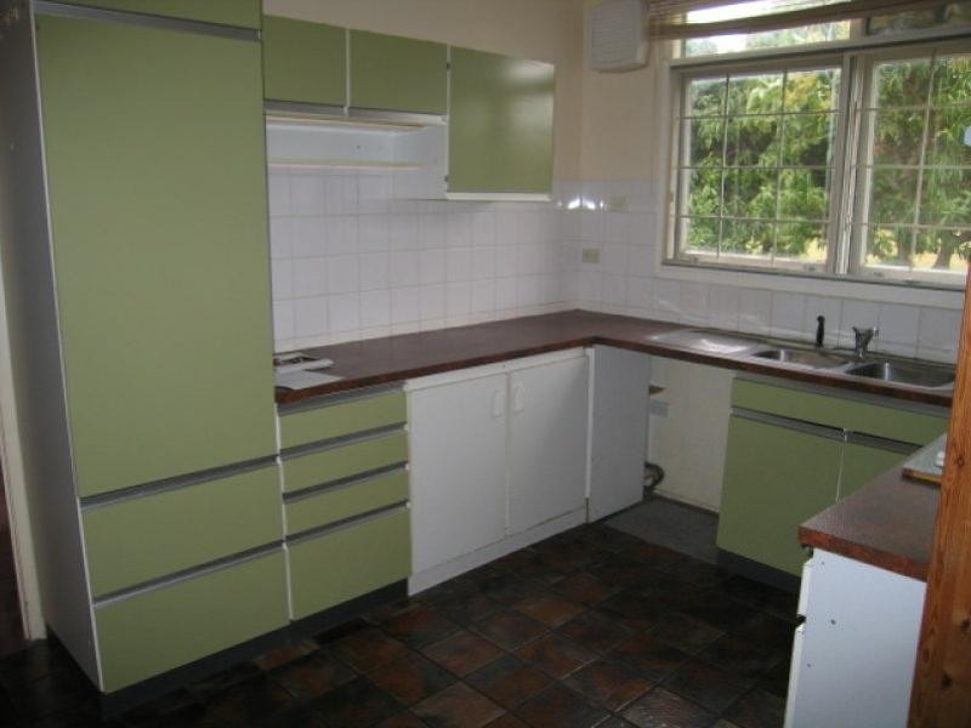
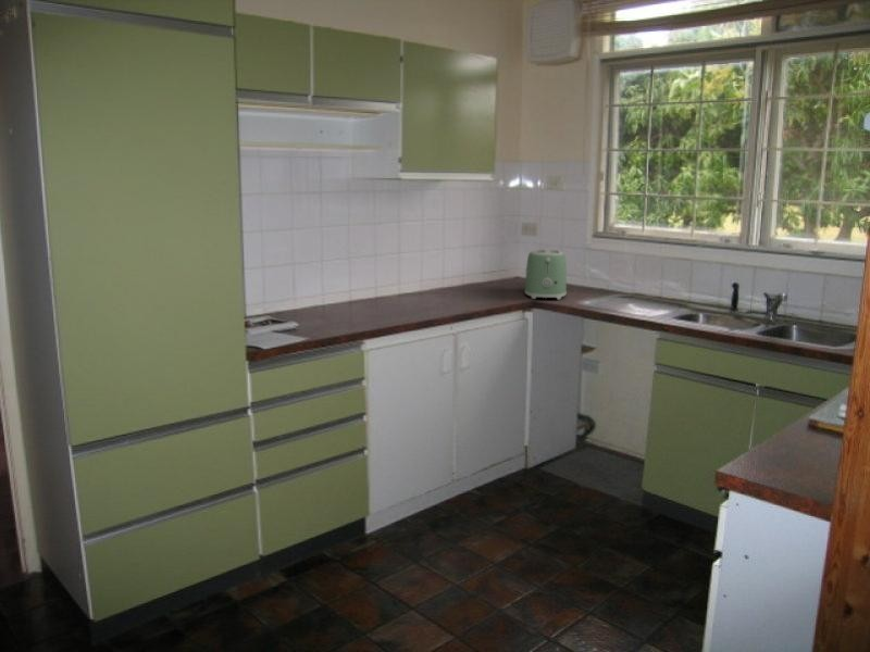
+ toaster [524,249,568,300]
